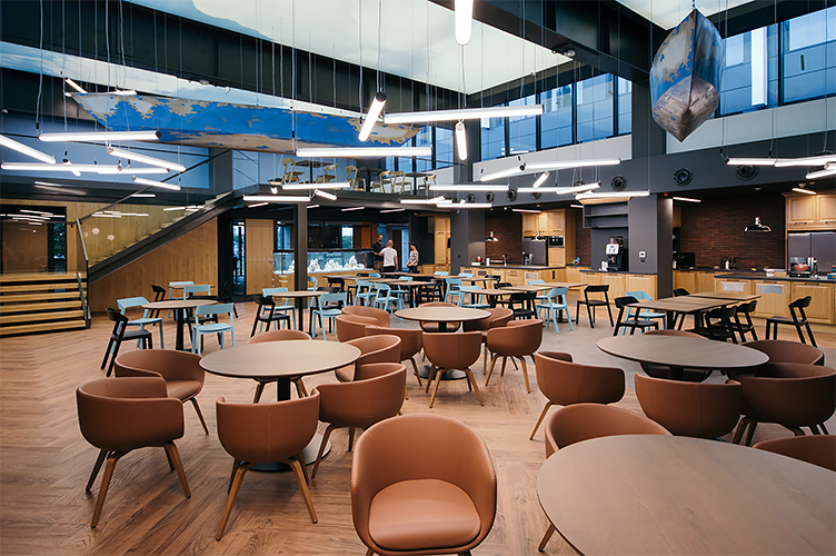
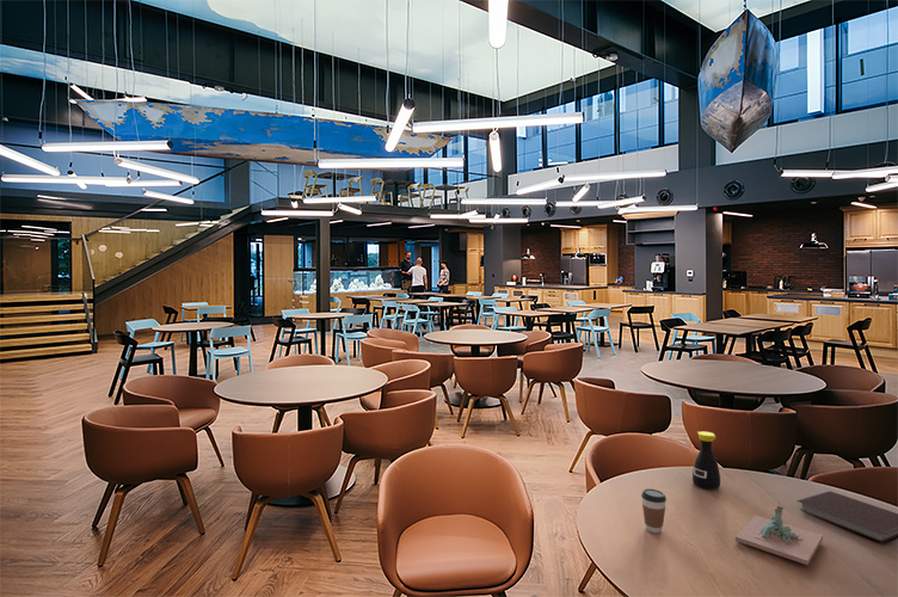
+ bottle [691,430,721,490]
+ notebook [795,490,898,544]
+ coffee cup [640,487,668,534]
+ architectural model [734,499,824,566]
